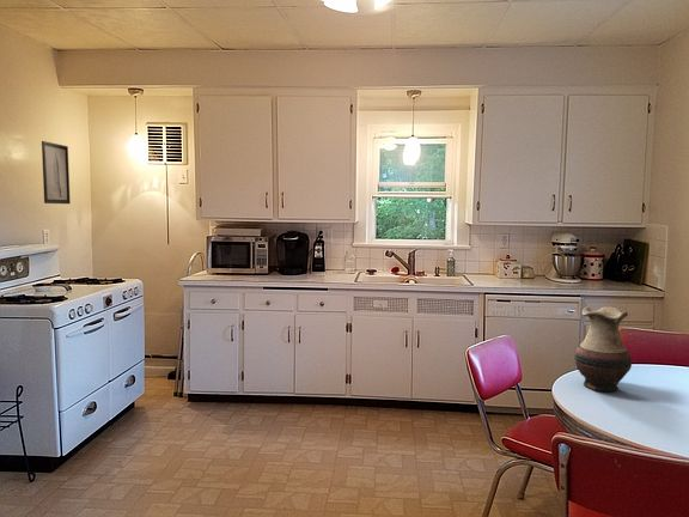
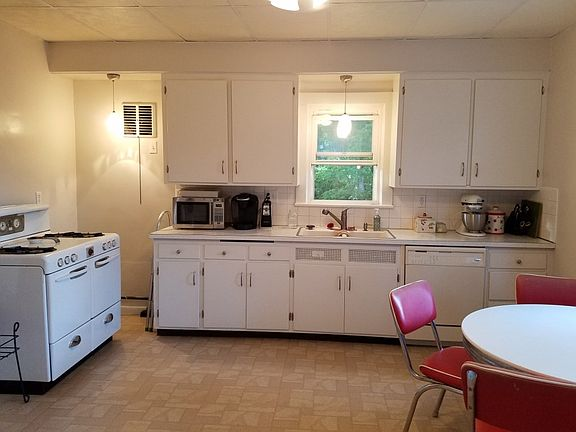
- wall art [41,140,72,205]
- vase [573,305,633,393]
